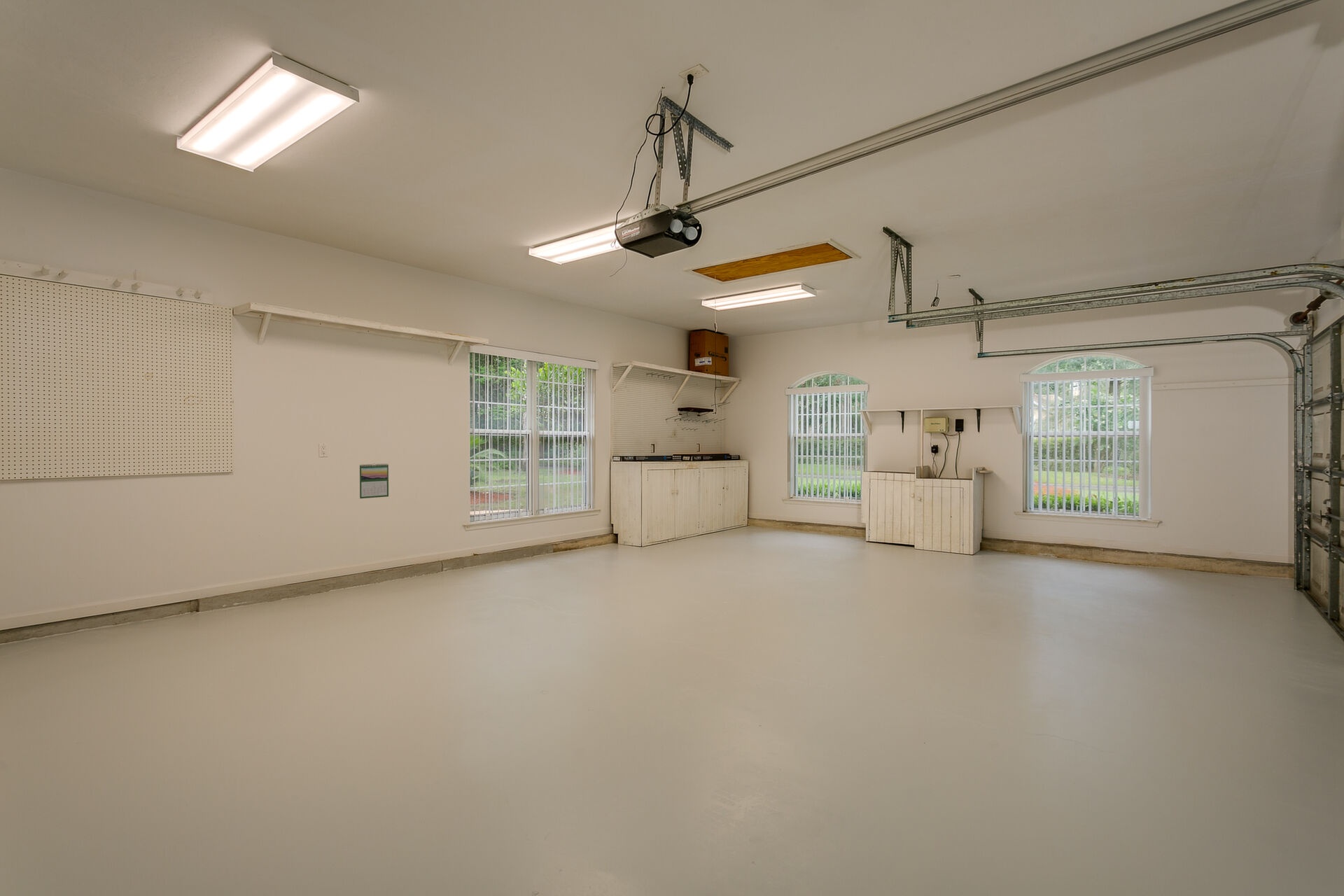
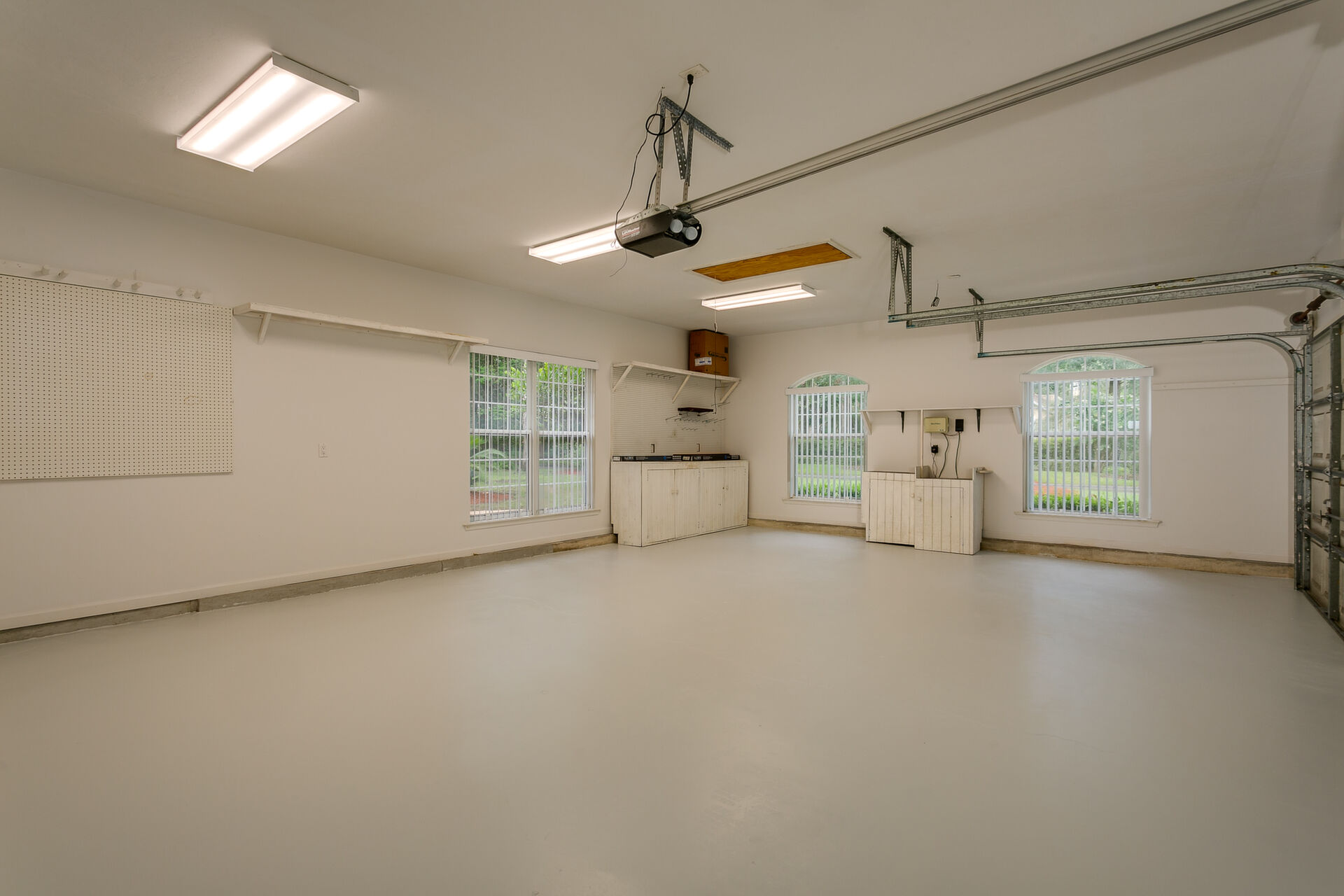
- calendar [359,463,389,499]
